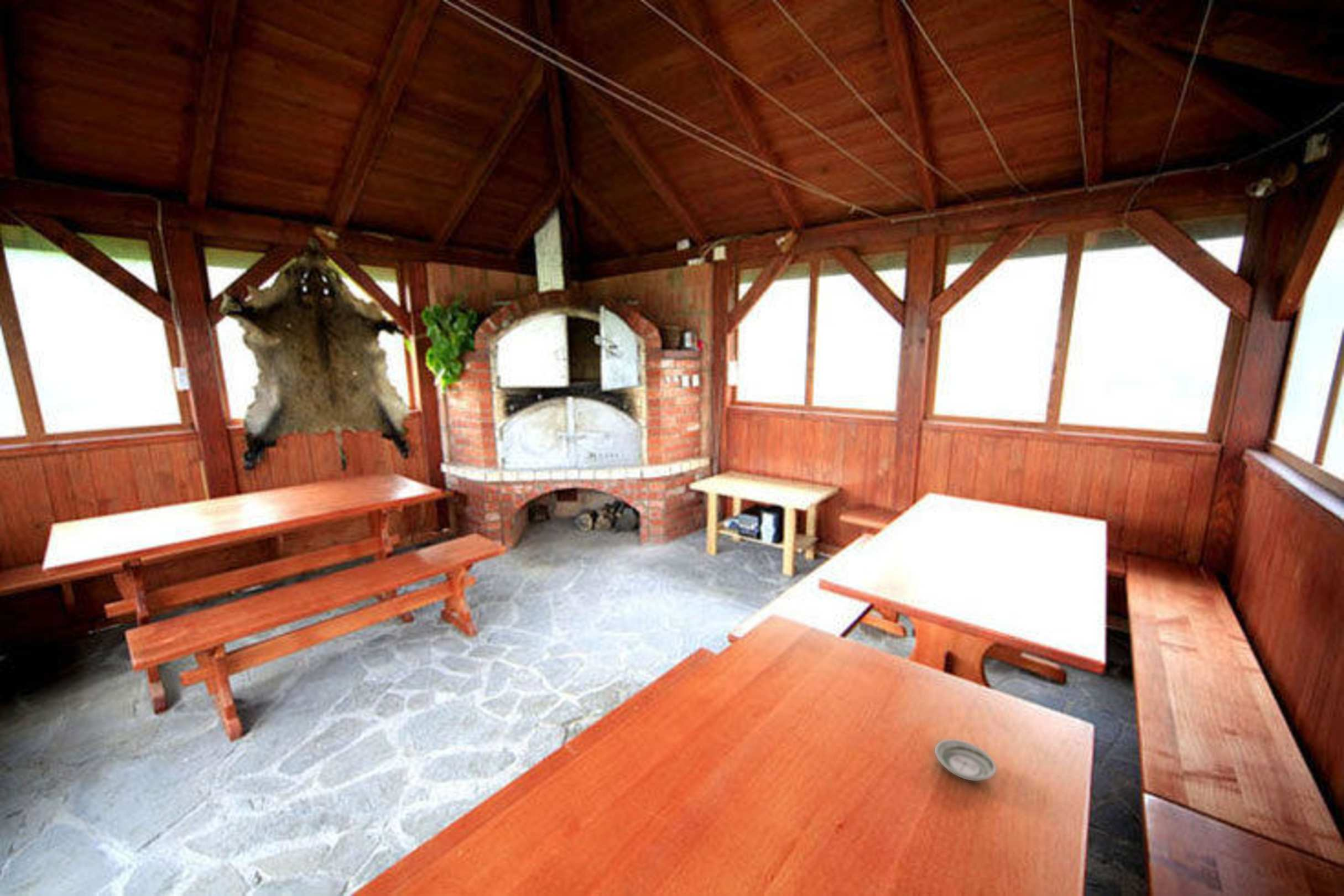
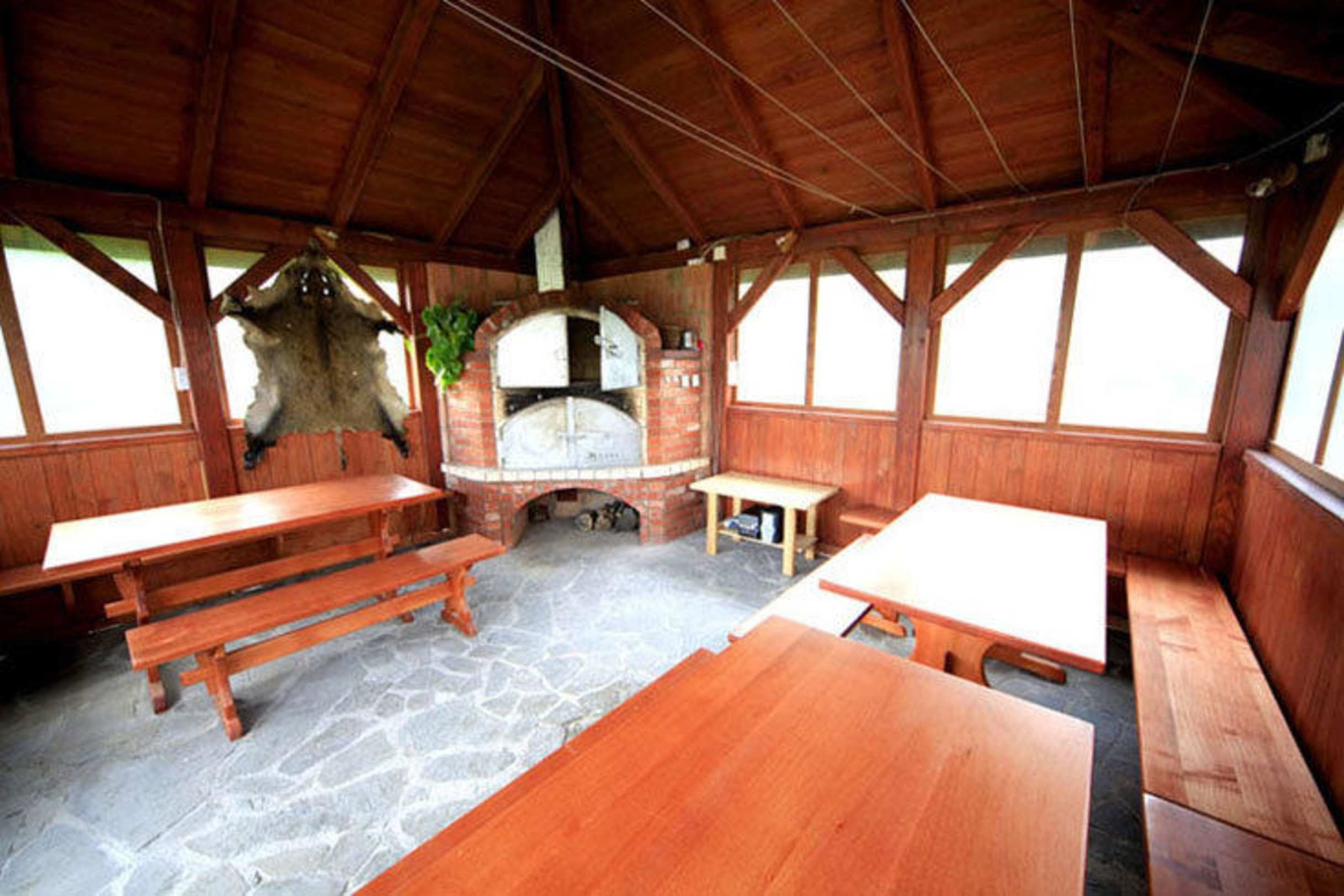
- saucer [934,739,997,782]
